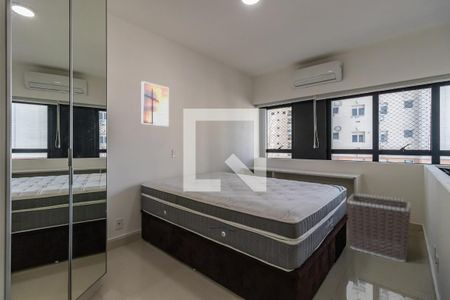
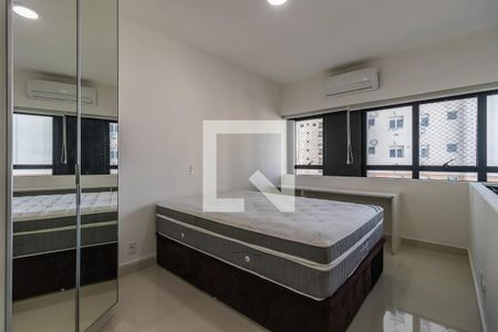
- clothes hamper [346,192,412,263]
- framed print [141,80,170,127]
